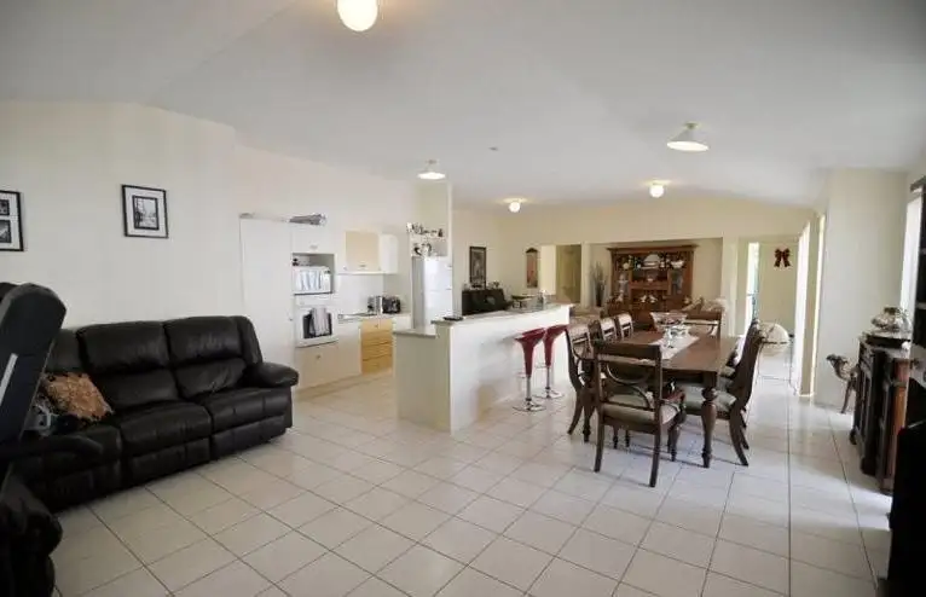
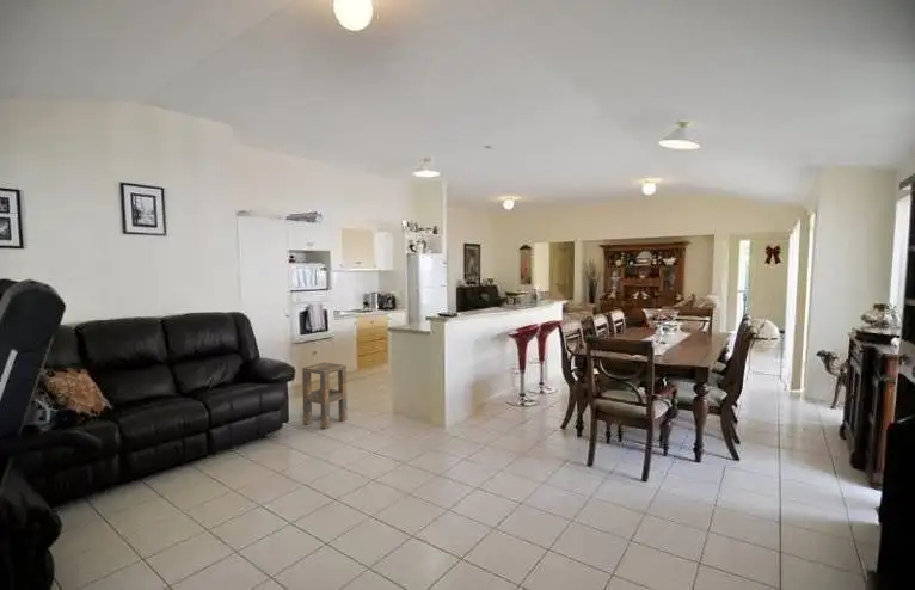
+ side table [301,362,348,430]
